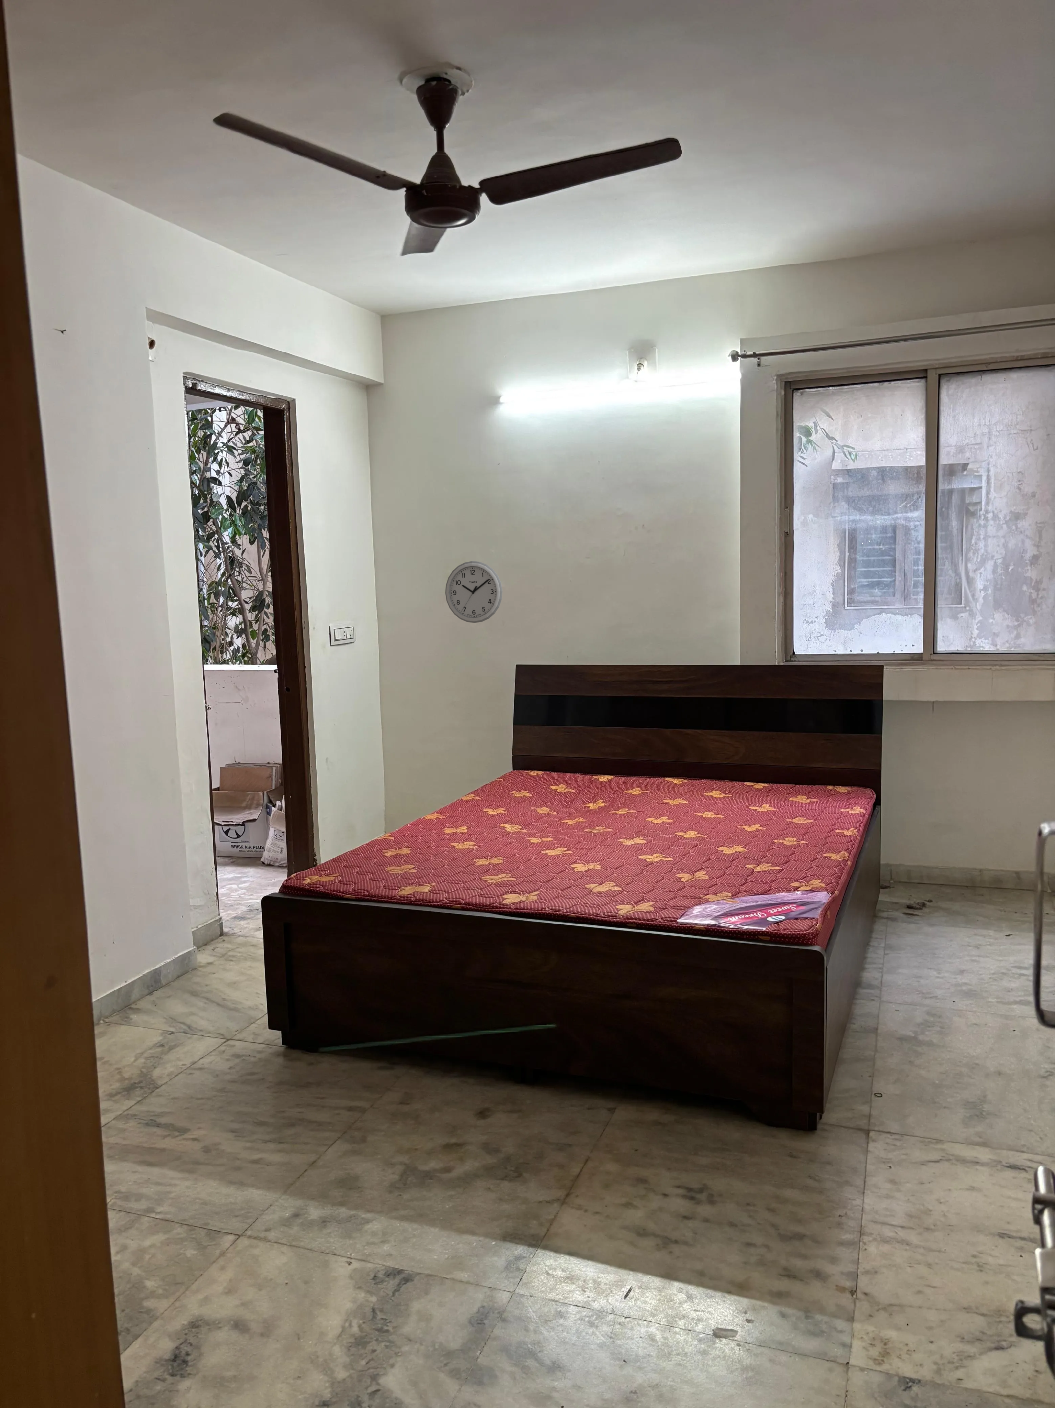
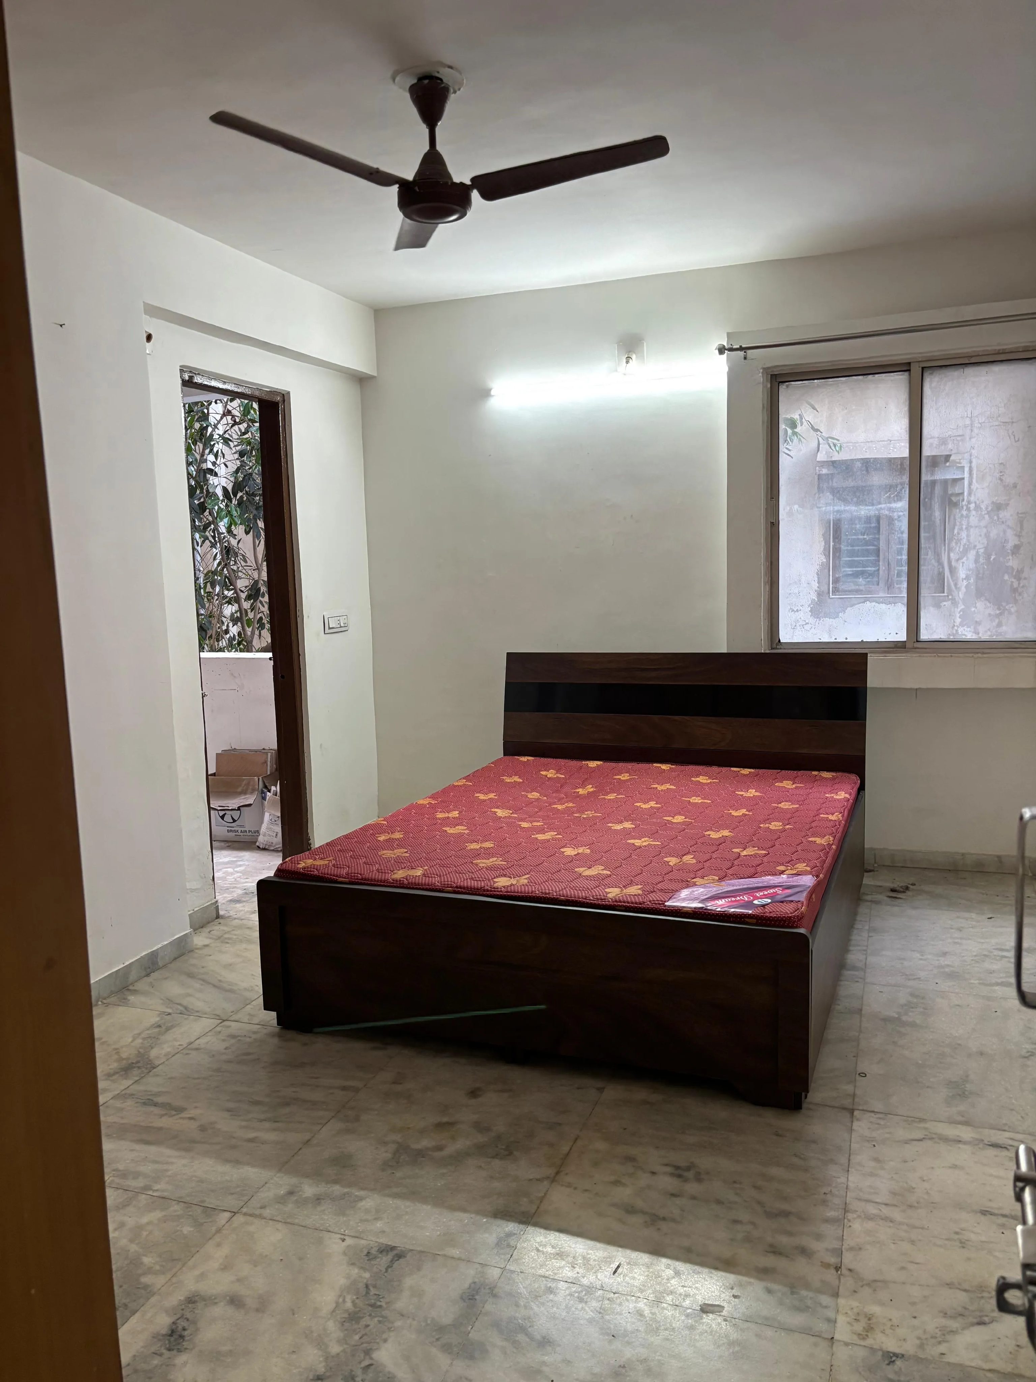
- wall clock [444,561,503,623]
